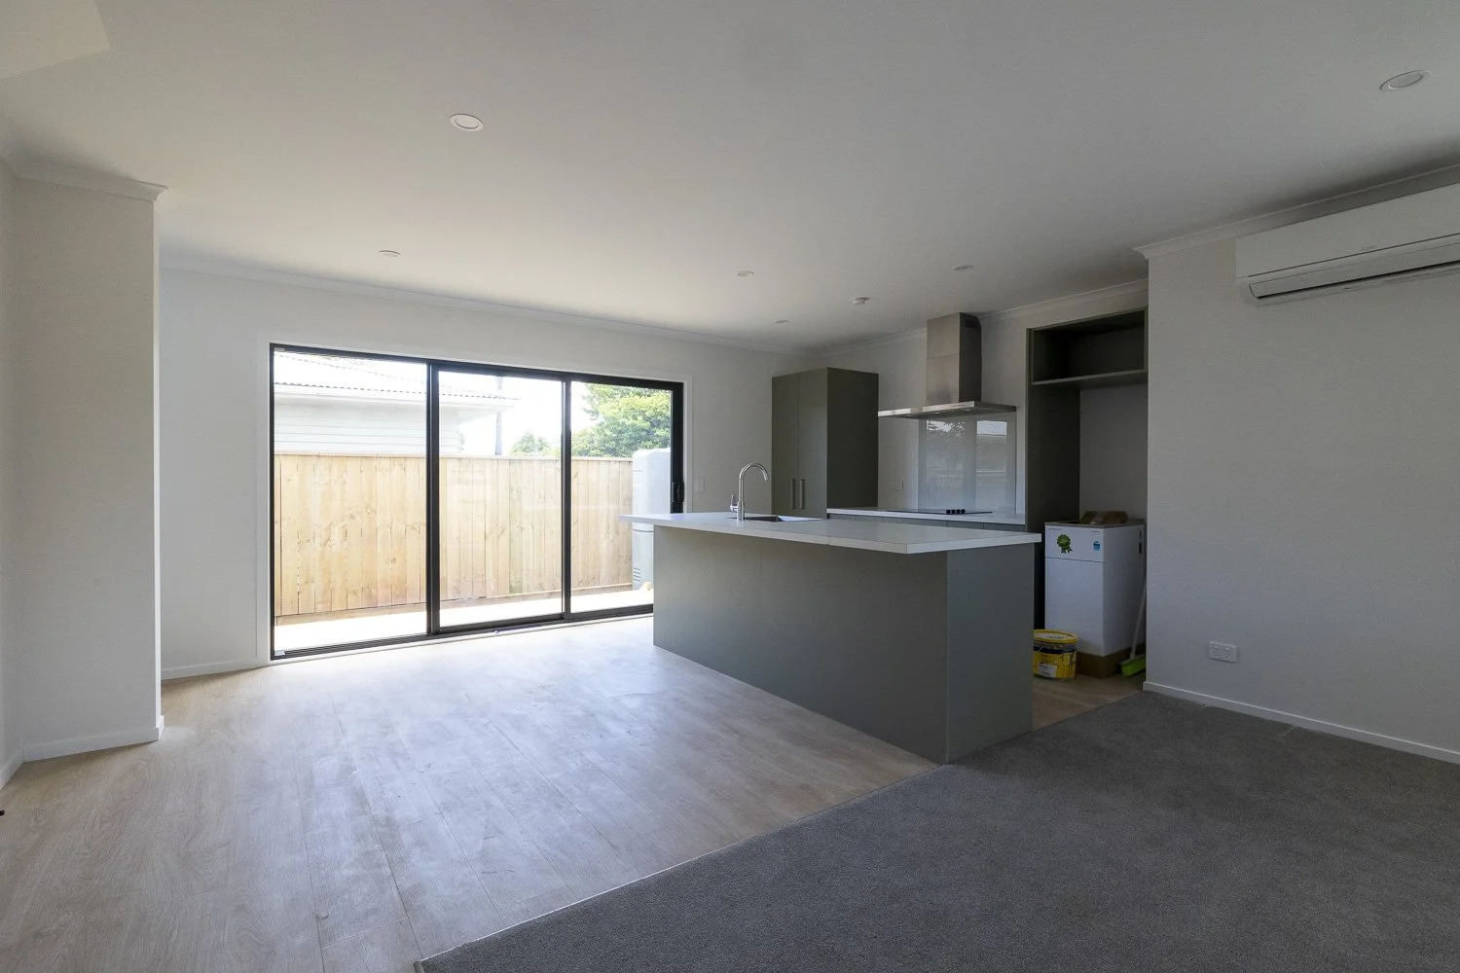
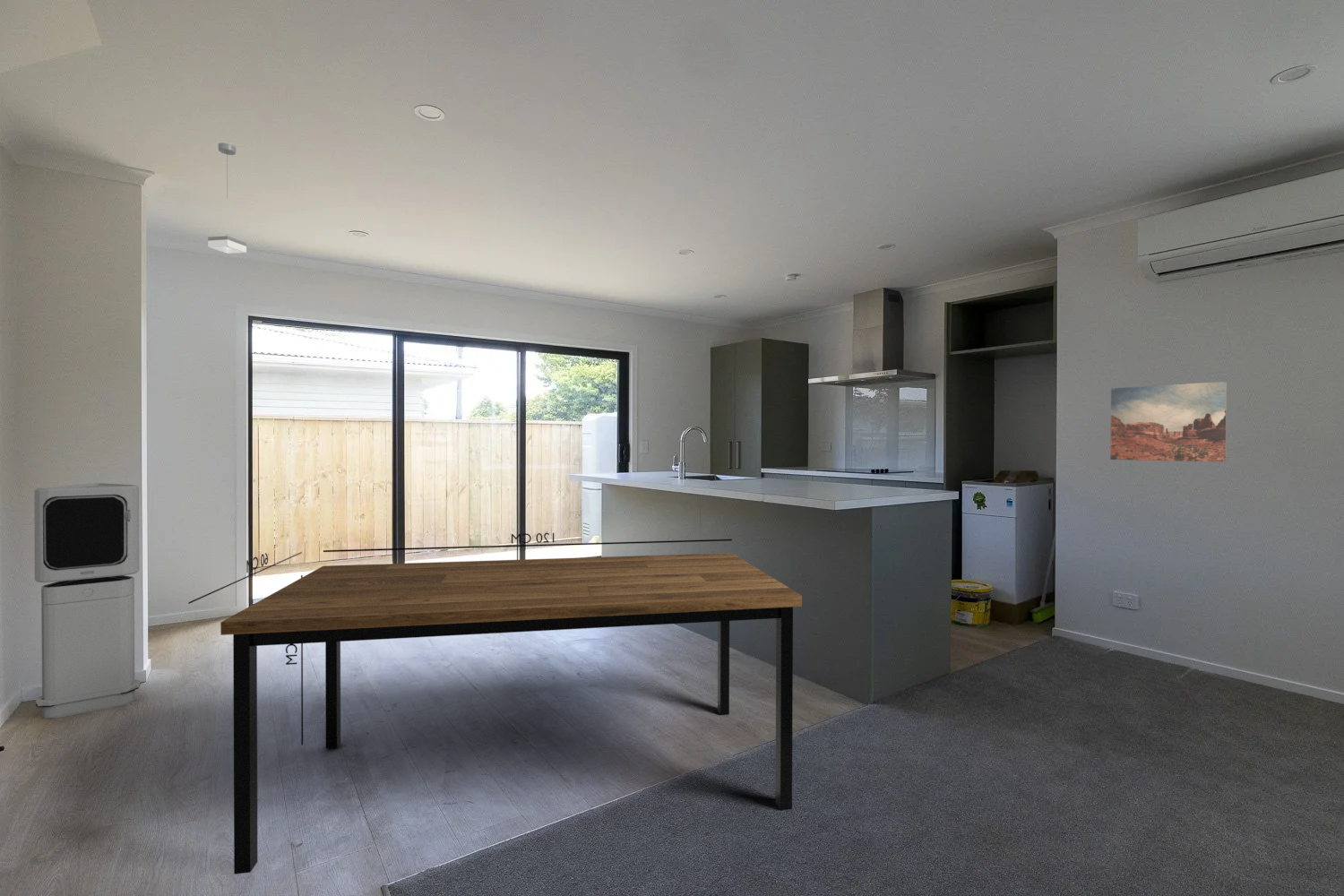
+ pendant lamp [207,142,247,254]
+ dining table [187,532,803,875]
+ air purifier [33,482,141,719]
+ wall art [1109,381,1228,463]
